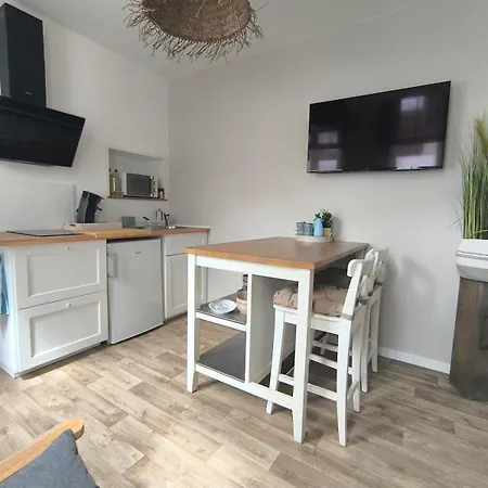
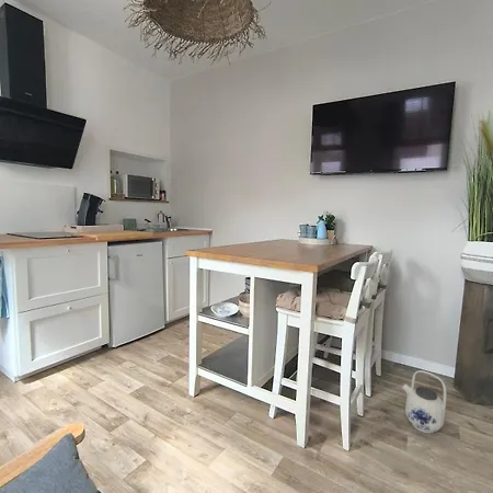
+ teapot [401,369,447,434]
